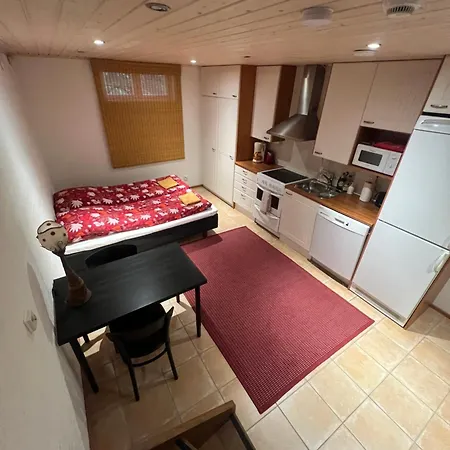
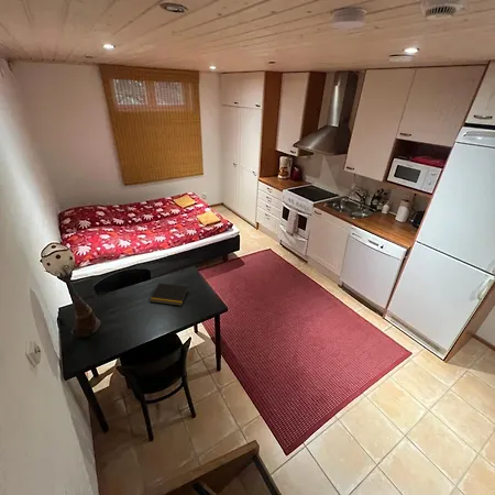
+ notepad [148,282,189,307]
